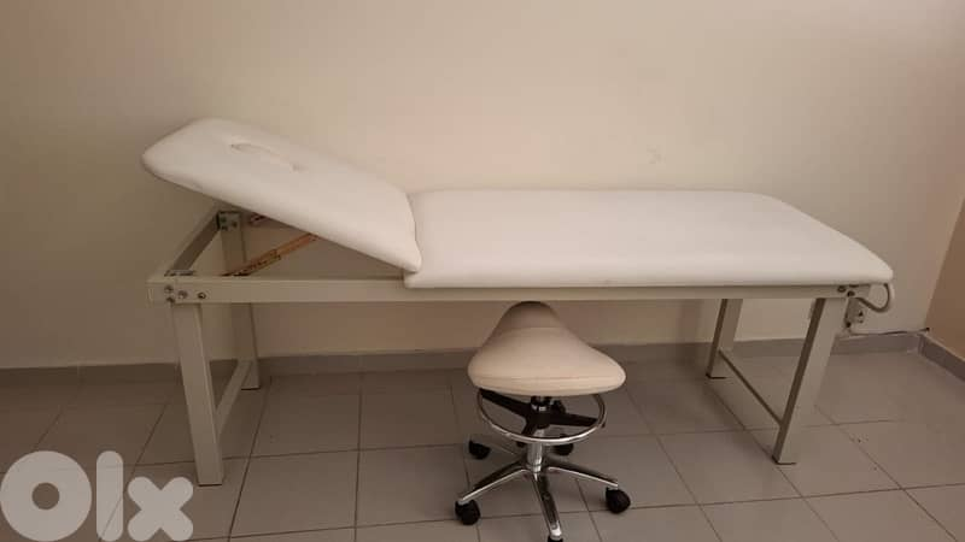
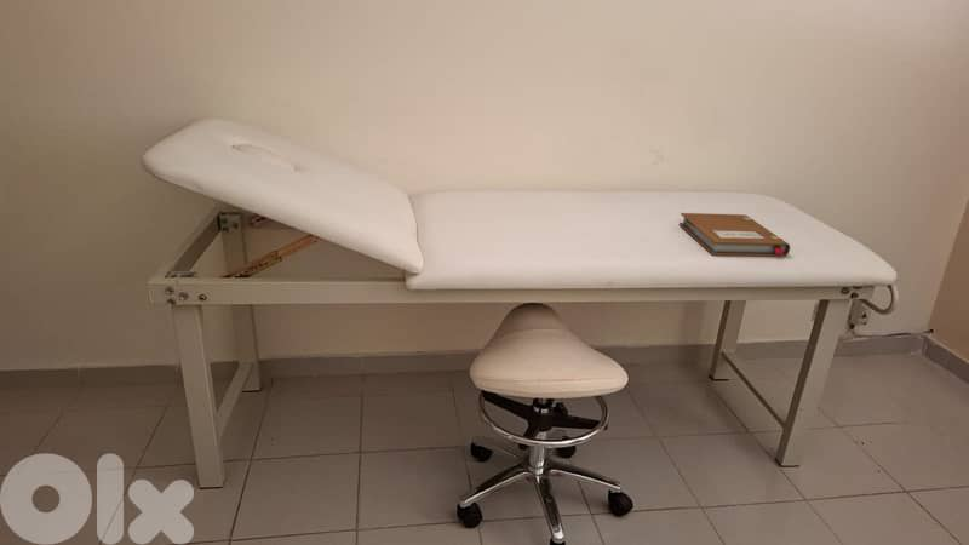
+ notebook [678,212,791,257]
